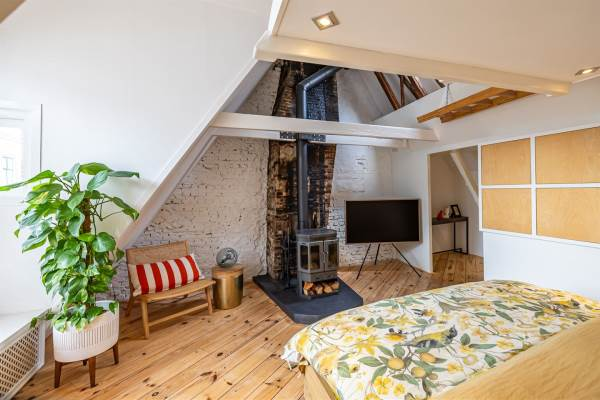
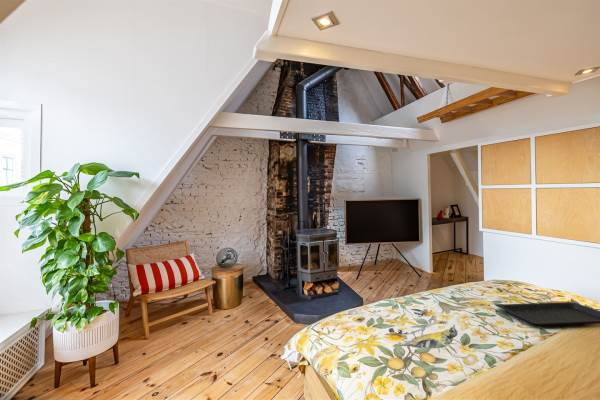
+ serving tray [495,301,600,327]
